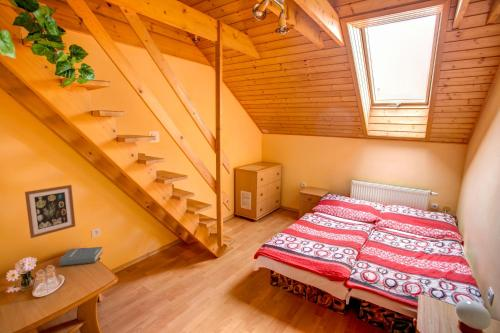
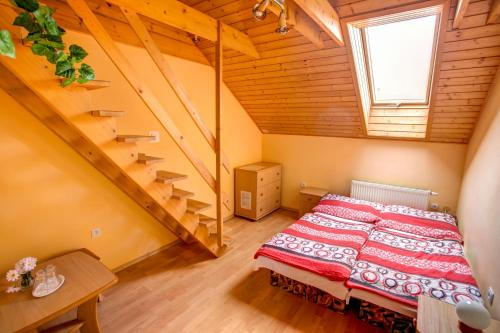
- hardback book [58,246,104,267]
- wall art [24,184,76,239]
